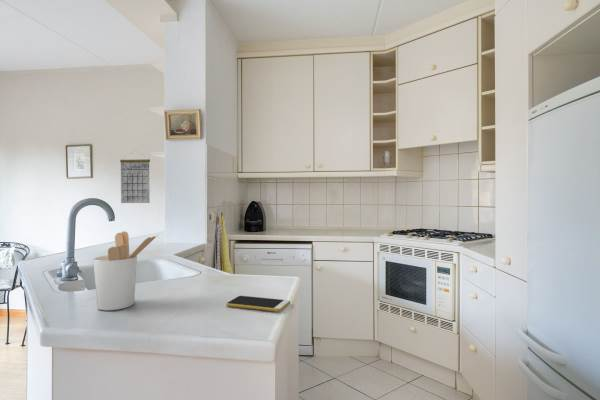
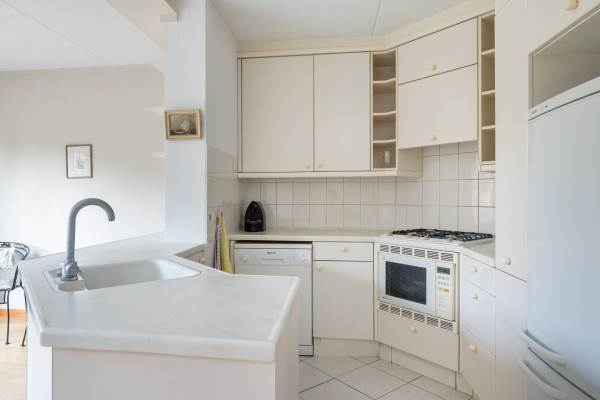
- utensil holder [92,230,159,311]
- calendar [119,149,151,204]
- smartphone [225,295,291,313]
